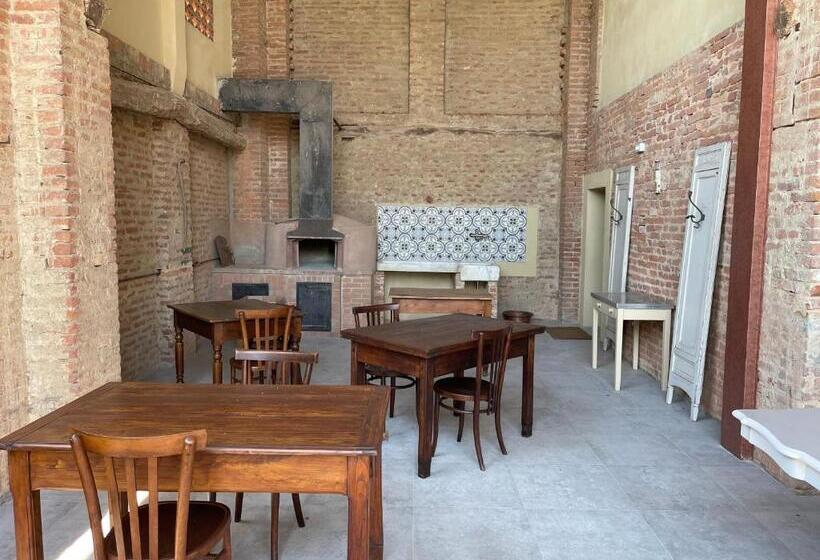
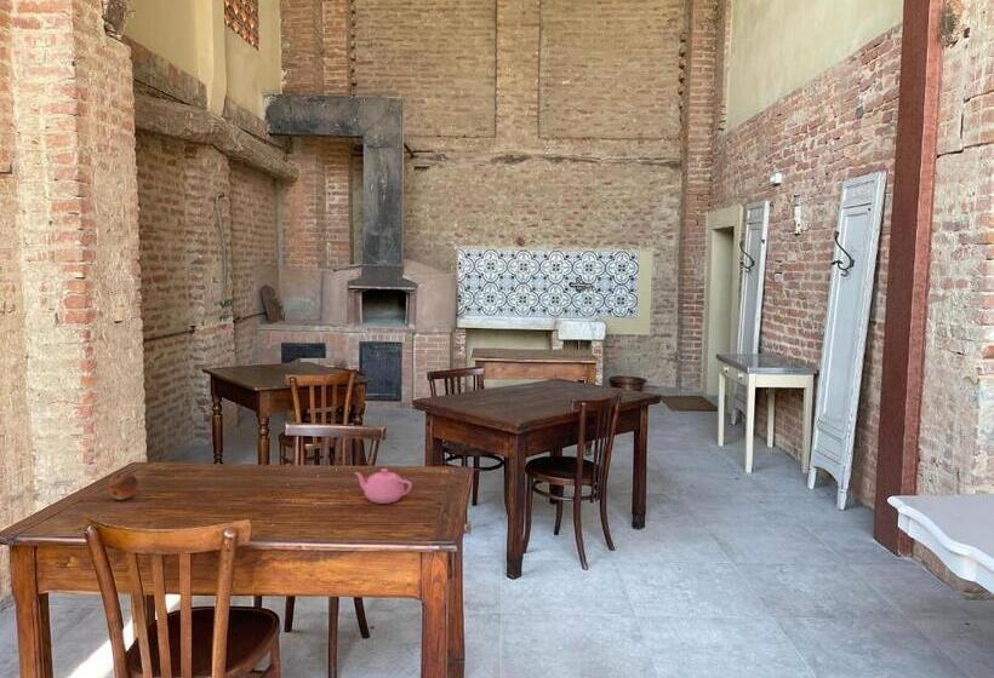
+ fruit [105,472,139,501]
+ teapot [353,467,413,505]
